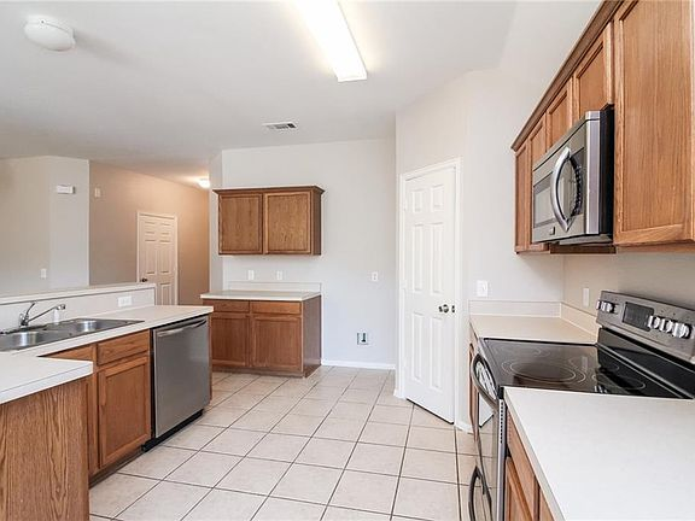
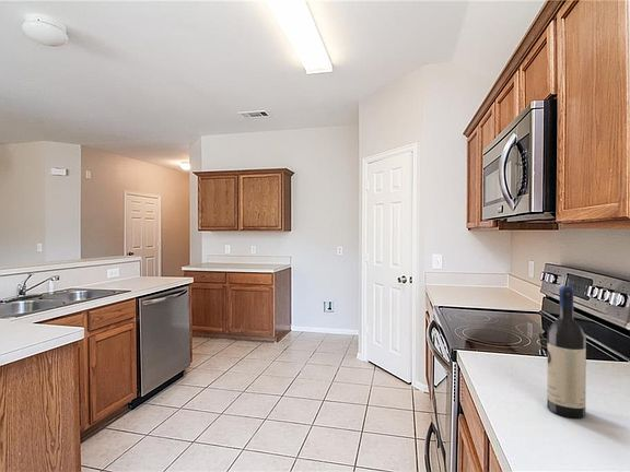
+ wine bottle [546,285,587,420]
